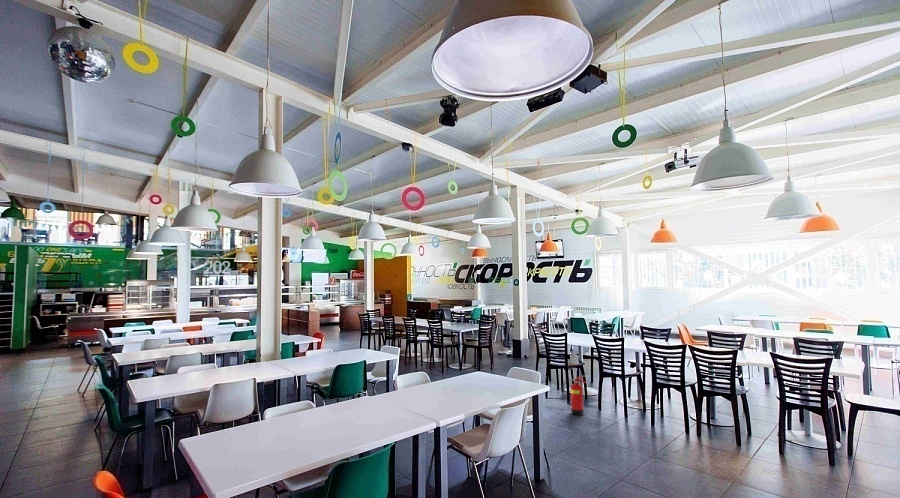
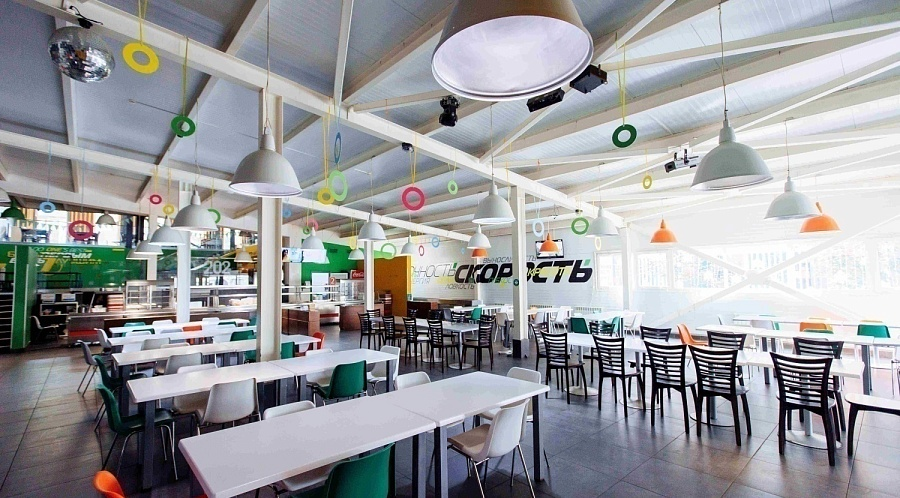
- fire extinguisher [561,374,587,417]
